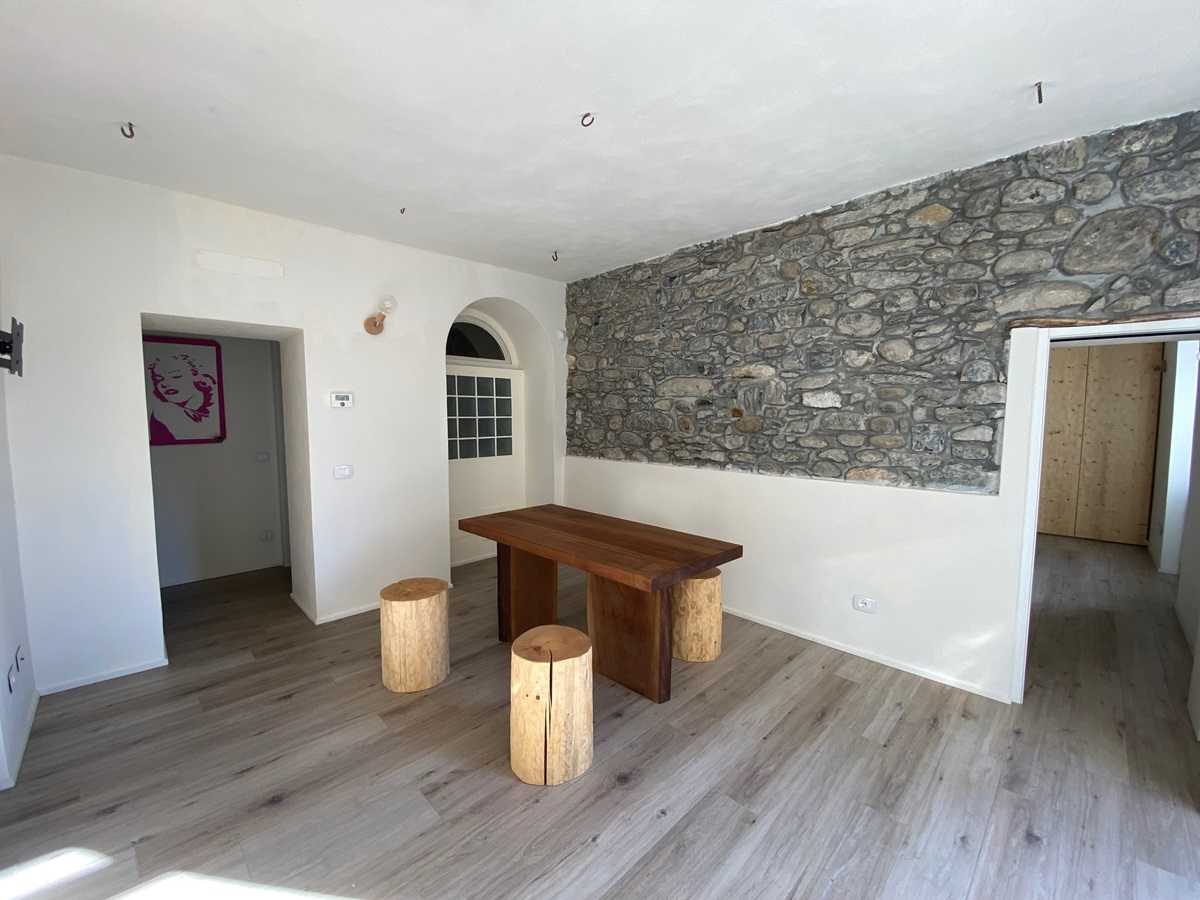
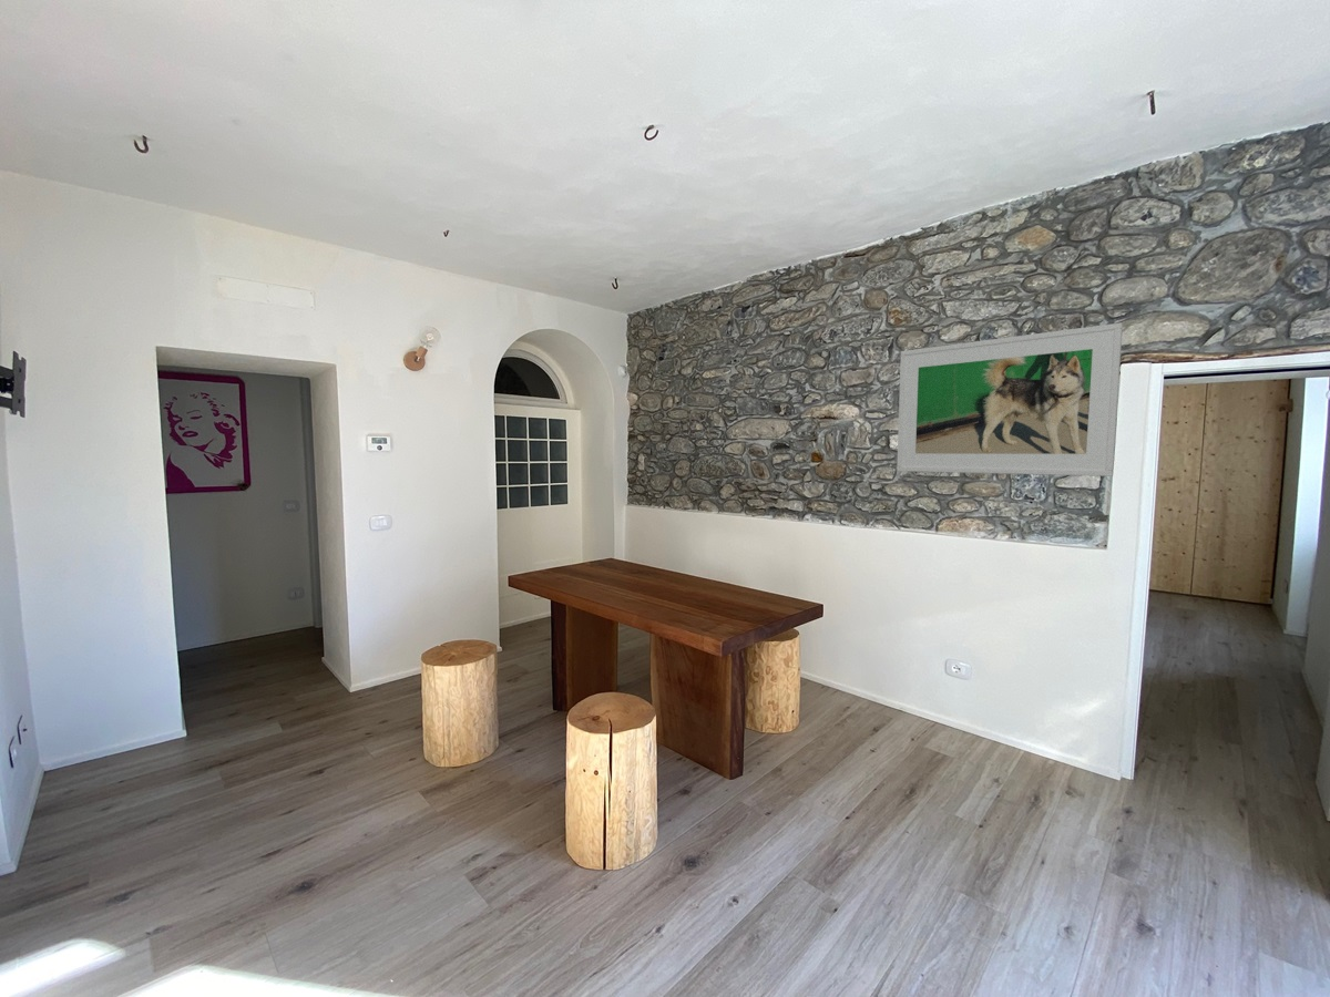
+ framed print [896,322,1124,477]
